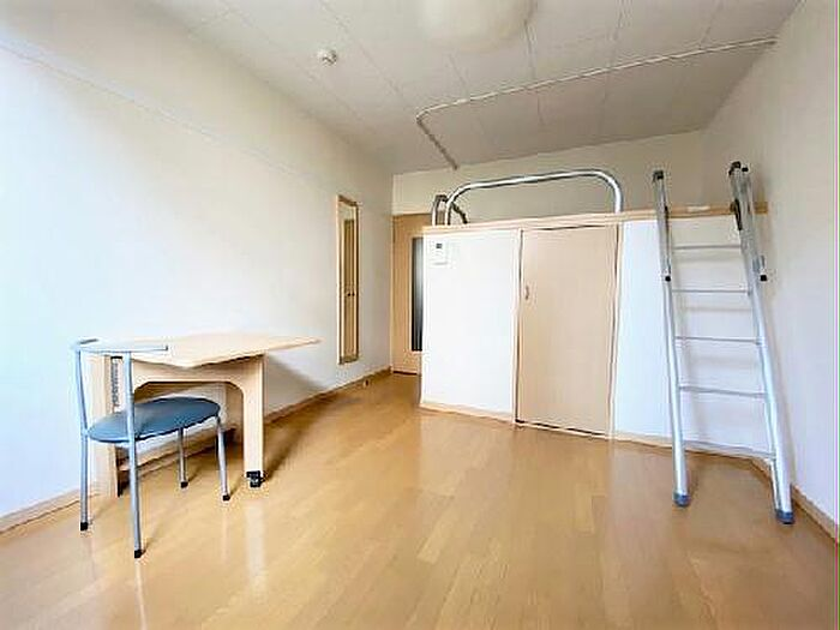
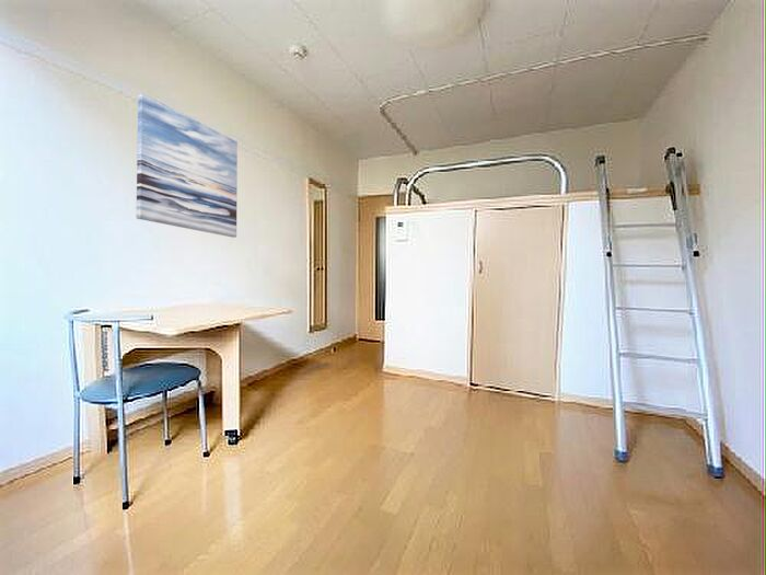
+ wall art [136,92,239,239]
